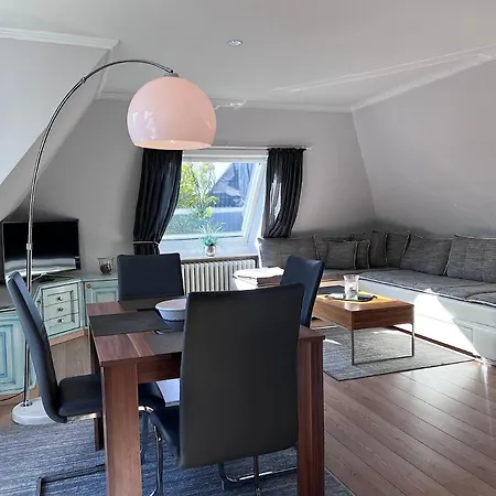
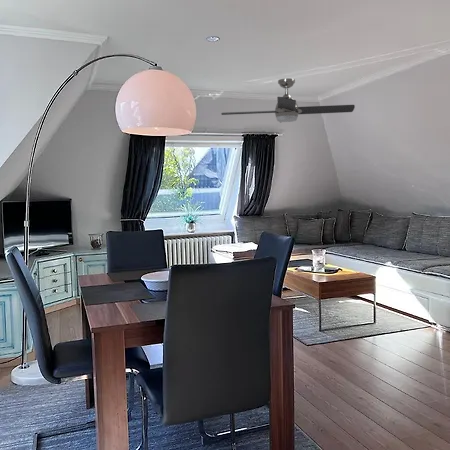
+ electric fan [220,77,356,124]
